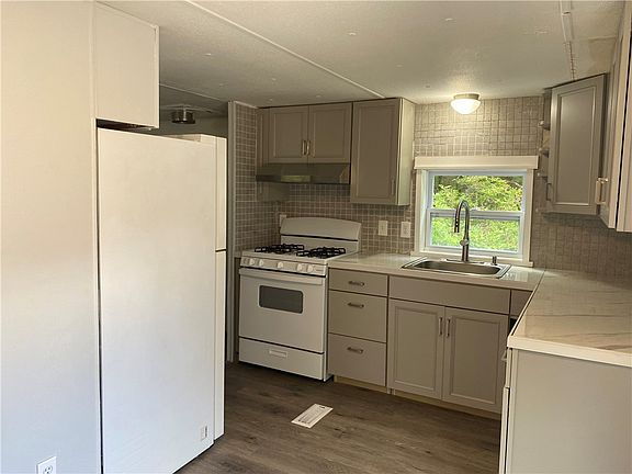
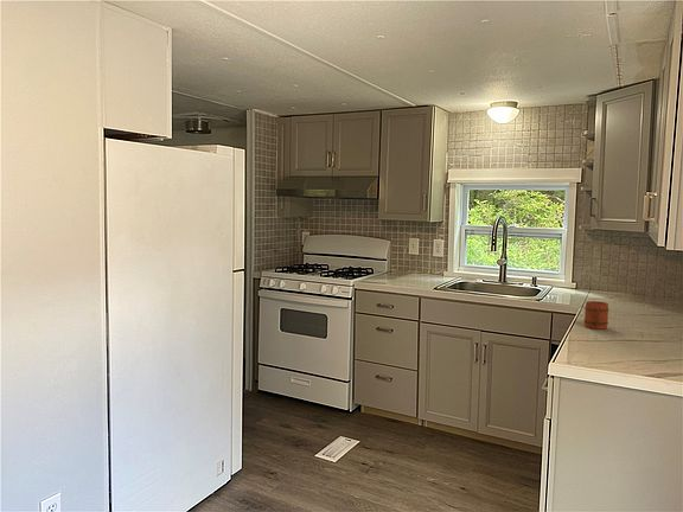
+ mug [583,300,609,331]
